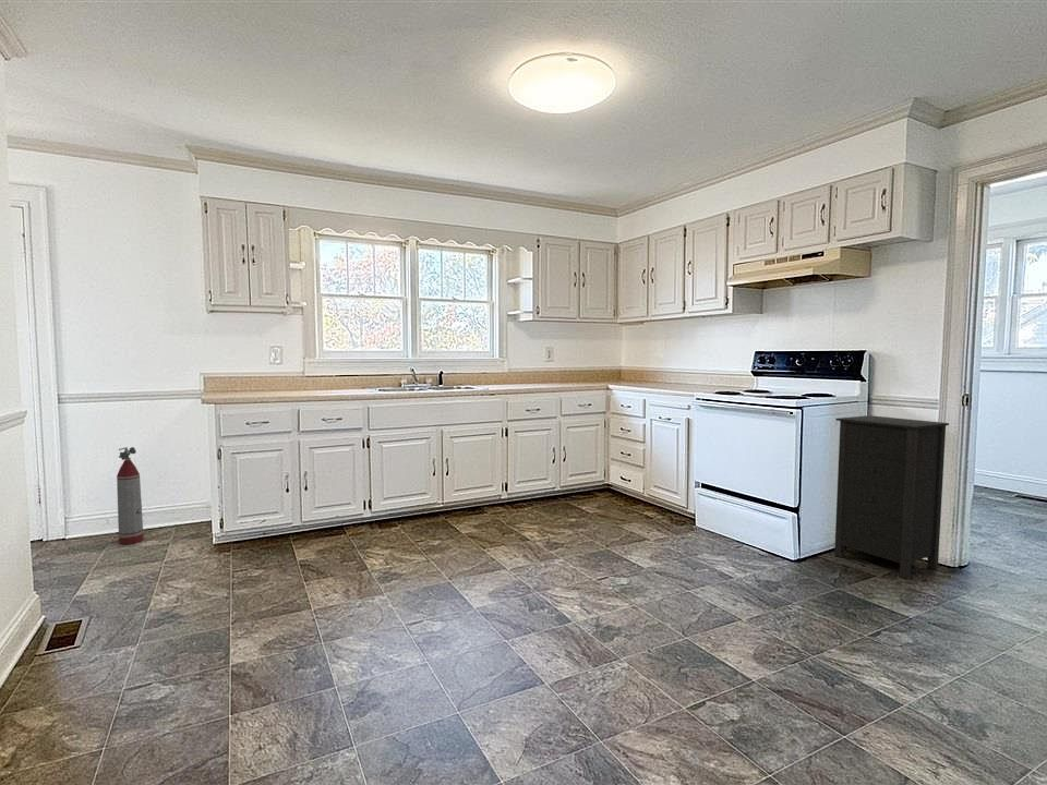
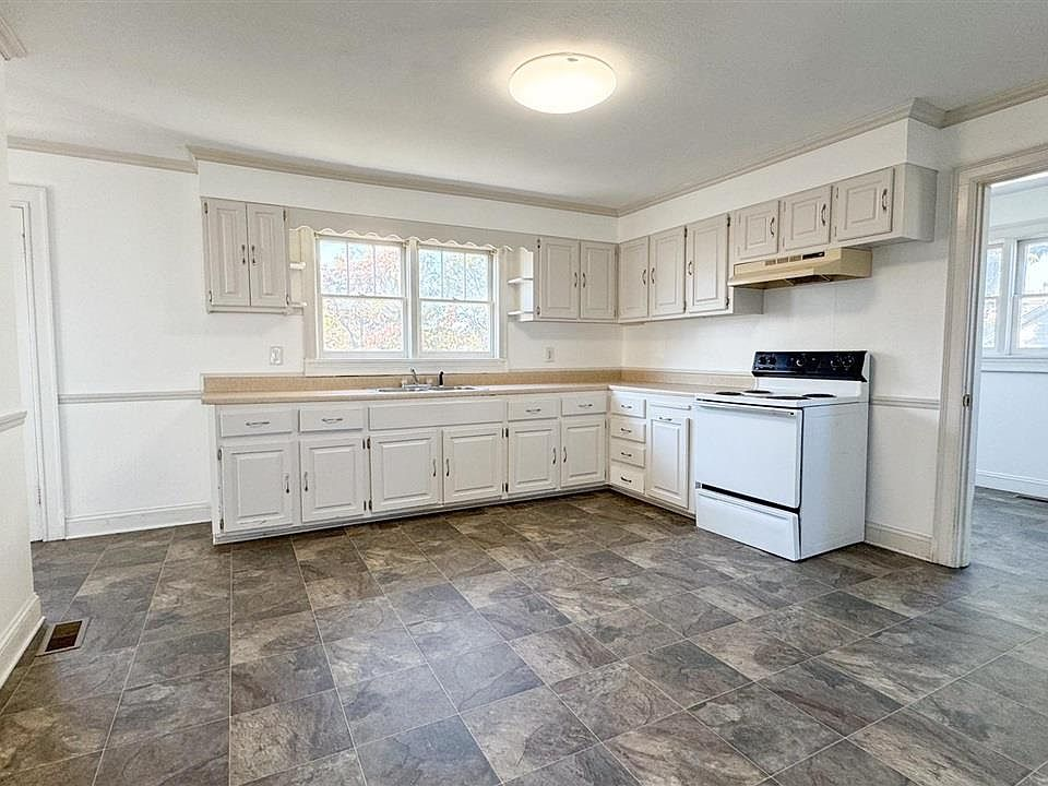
- cabinet [833,414,950,580]
- fire extinguisher [116,446,145,545]
